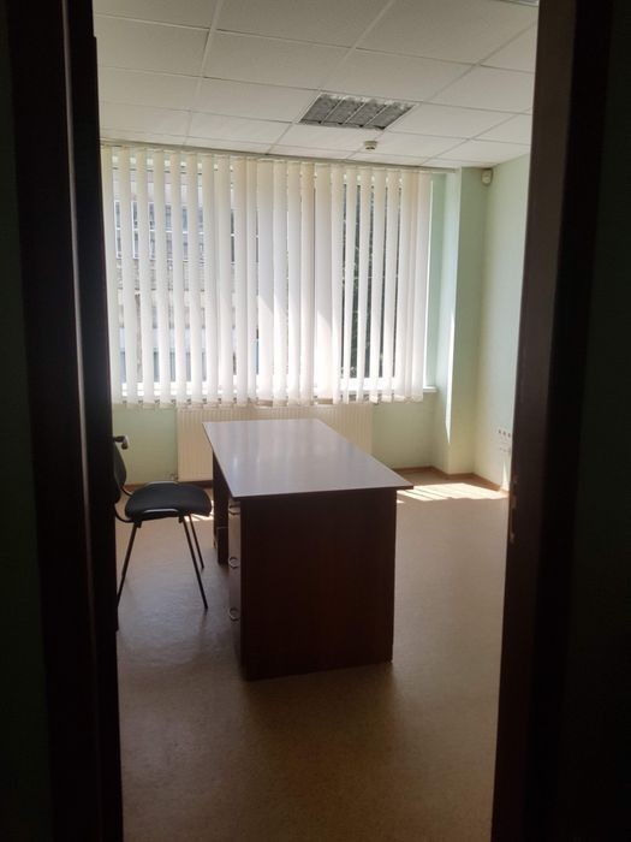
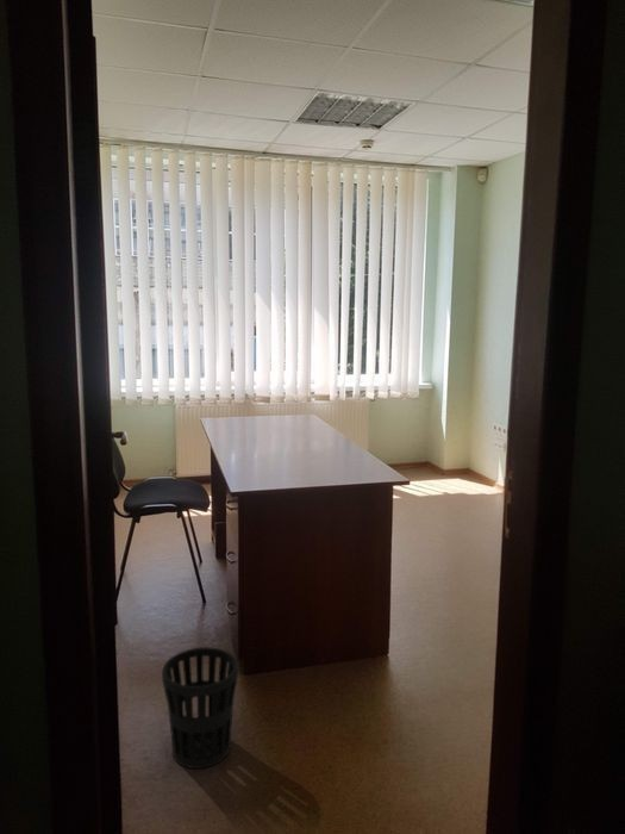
+ wastebasket [161,646,239,770]
